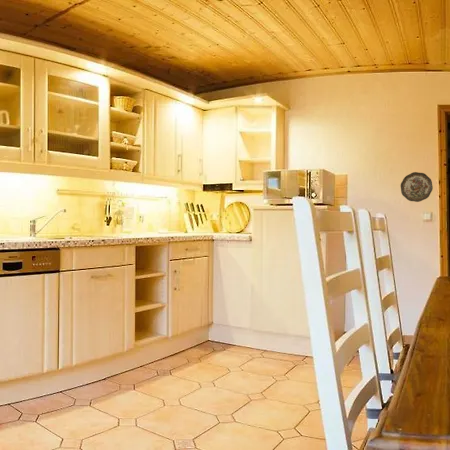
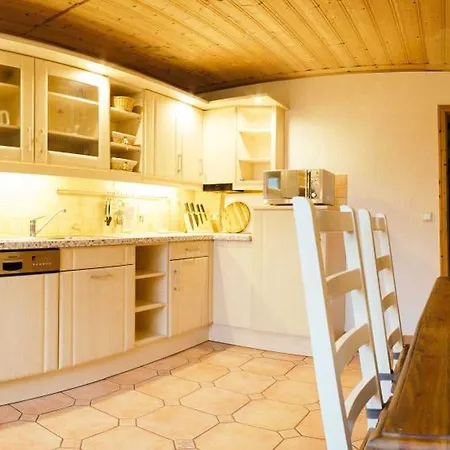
- decorative plate [400,171,434,203]
